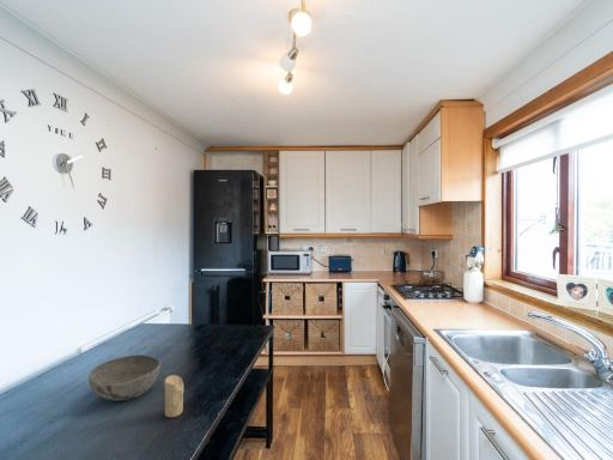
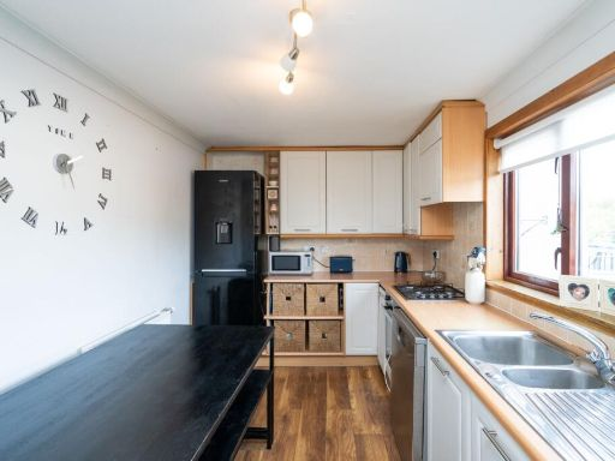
- candle [163,374,186,418]
- bowl [87,353,162,401]
